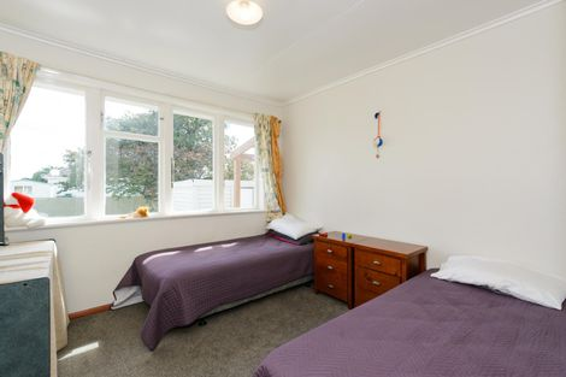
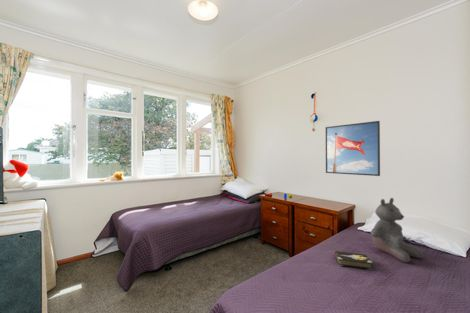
+ teddy bear [370,197,424,263]
+ hardback book [332,250,374,271]
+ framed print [325,120,381,177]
